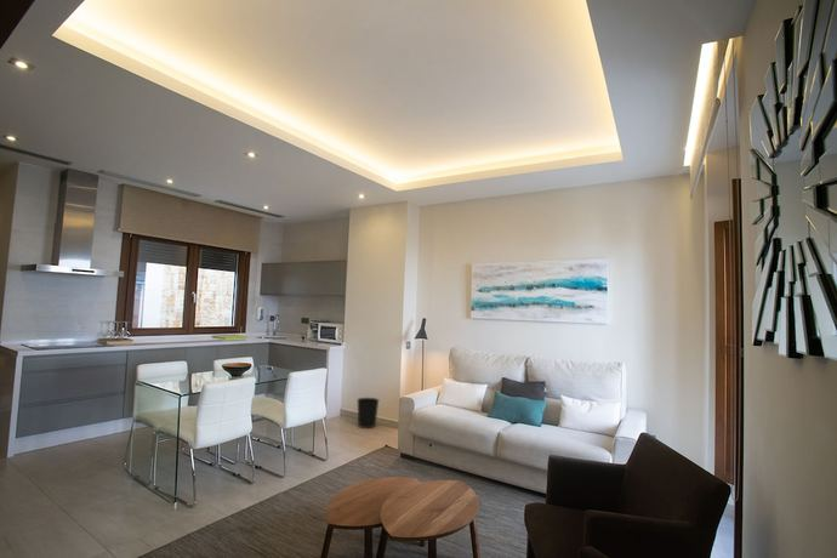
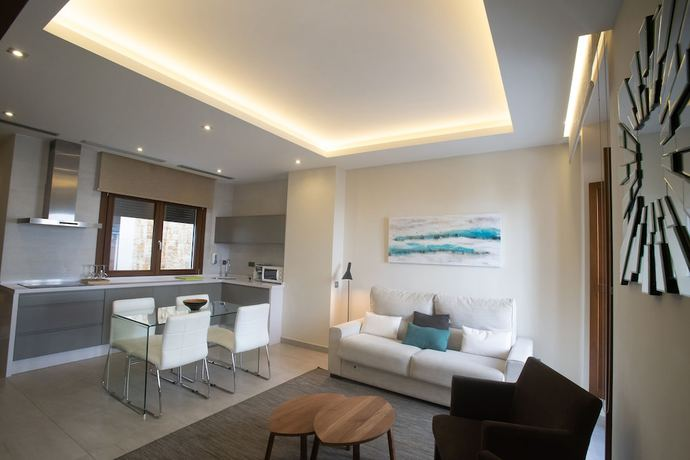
- wastebasket [355,397,380,429]
